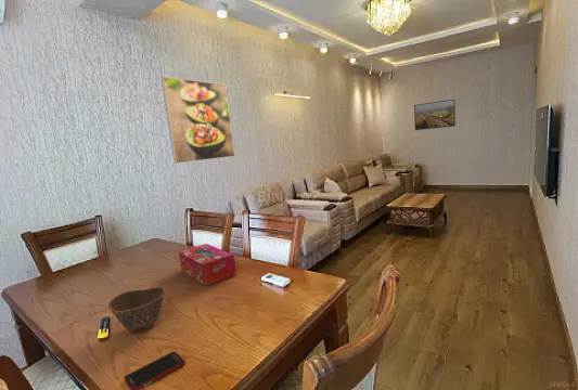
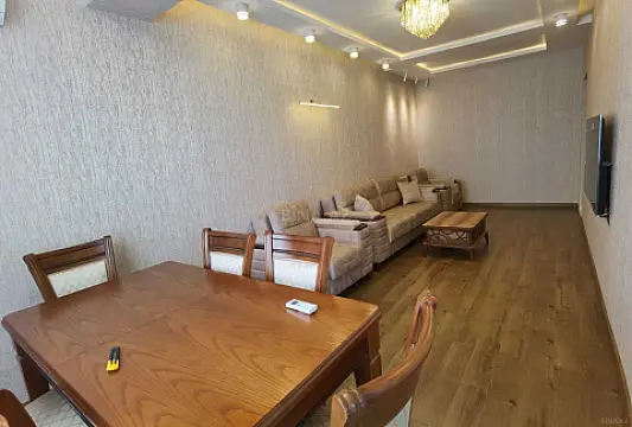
- bowl [107,286,166,334]
- cell phone [124,351,185,390]
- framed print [413,99,457,131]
- tissue box [178,243,236,287]
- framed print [160,76,235,165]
